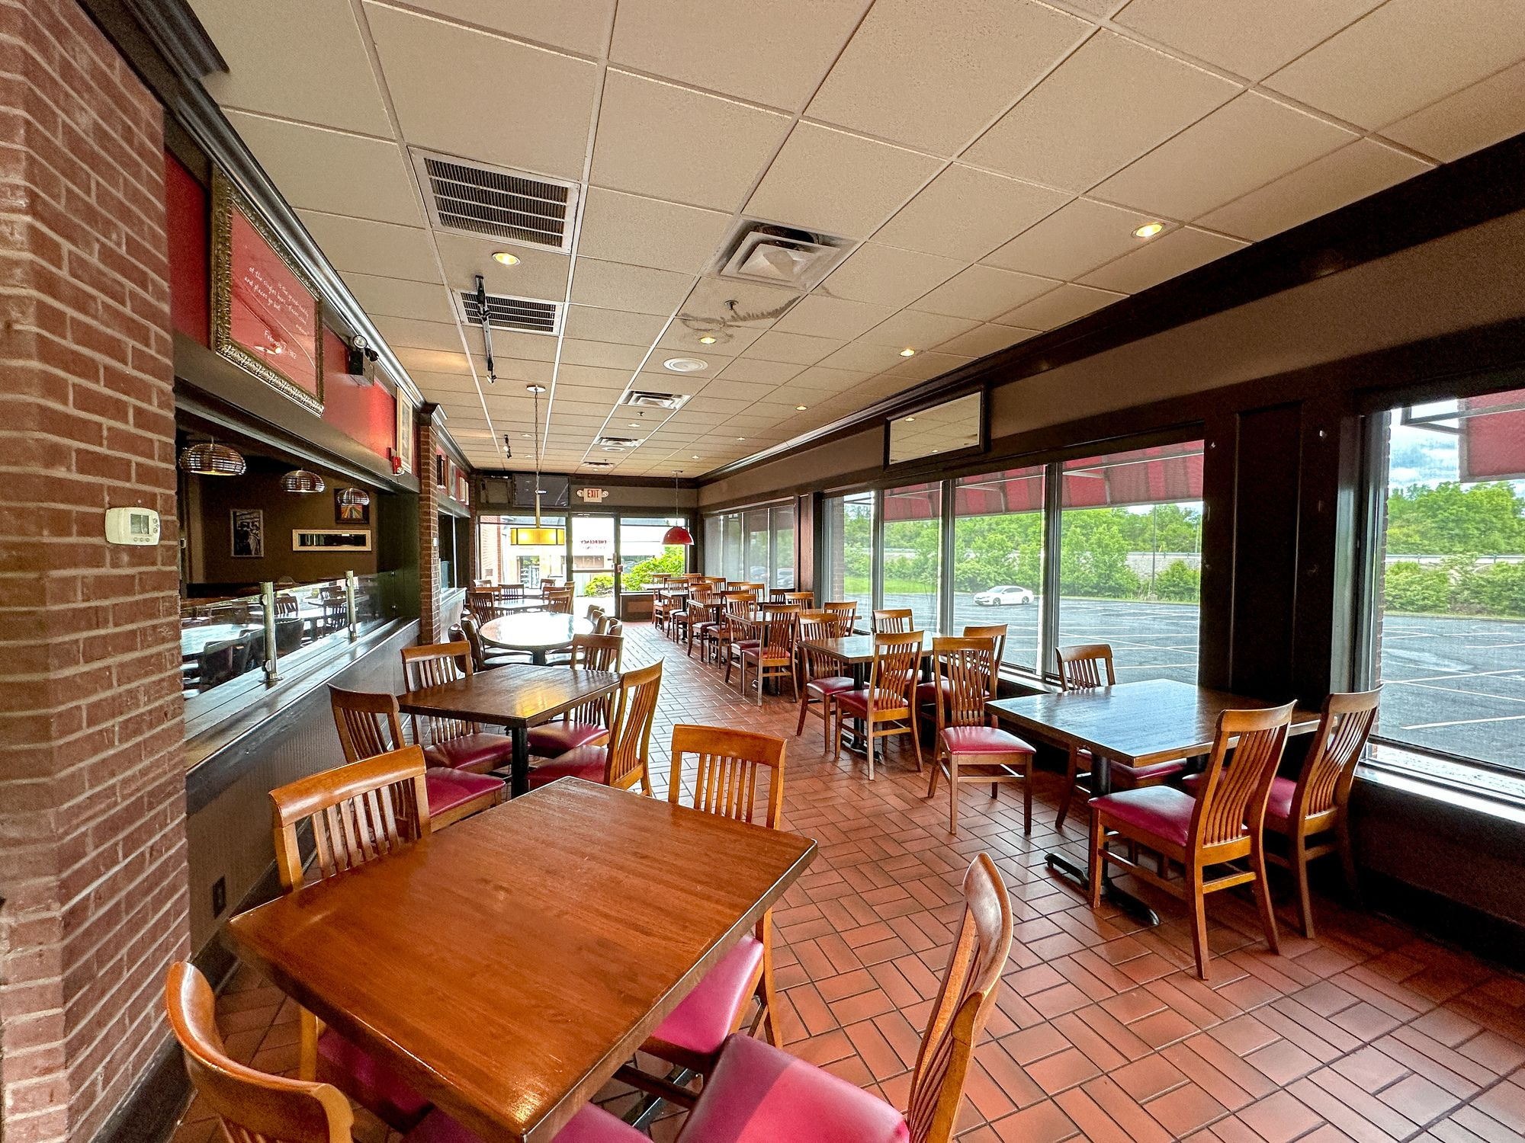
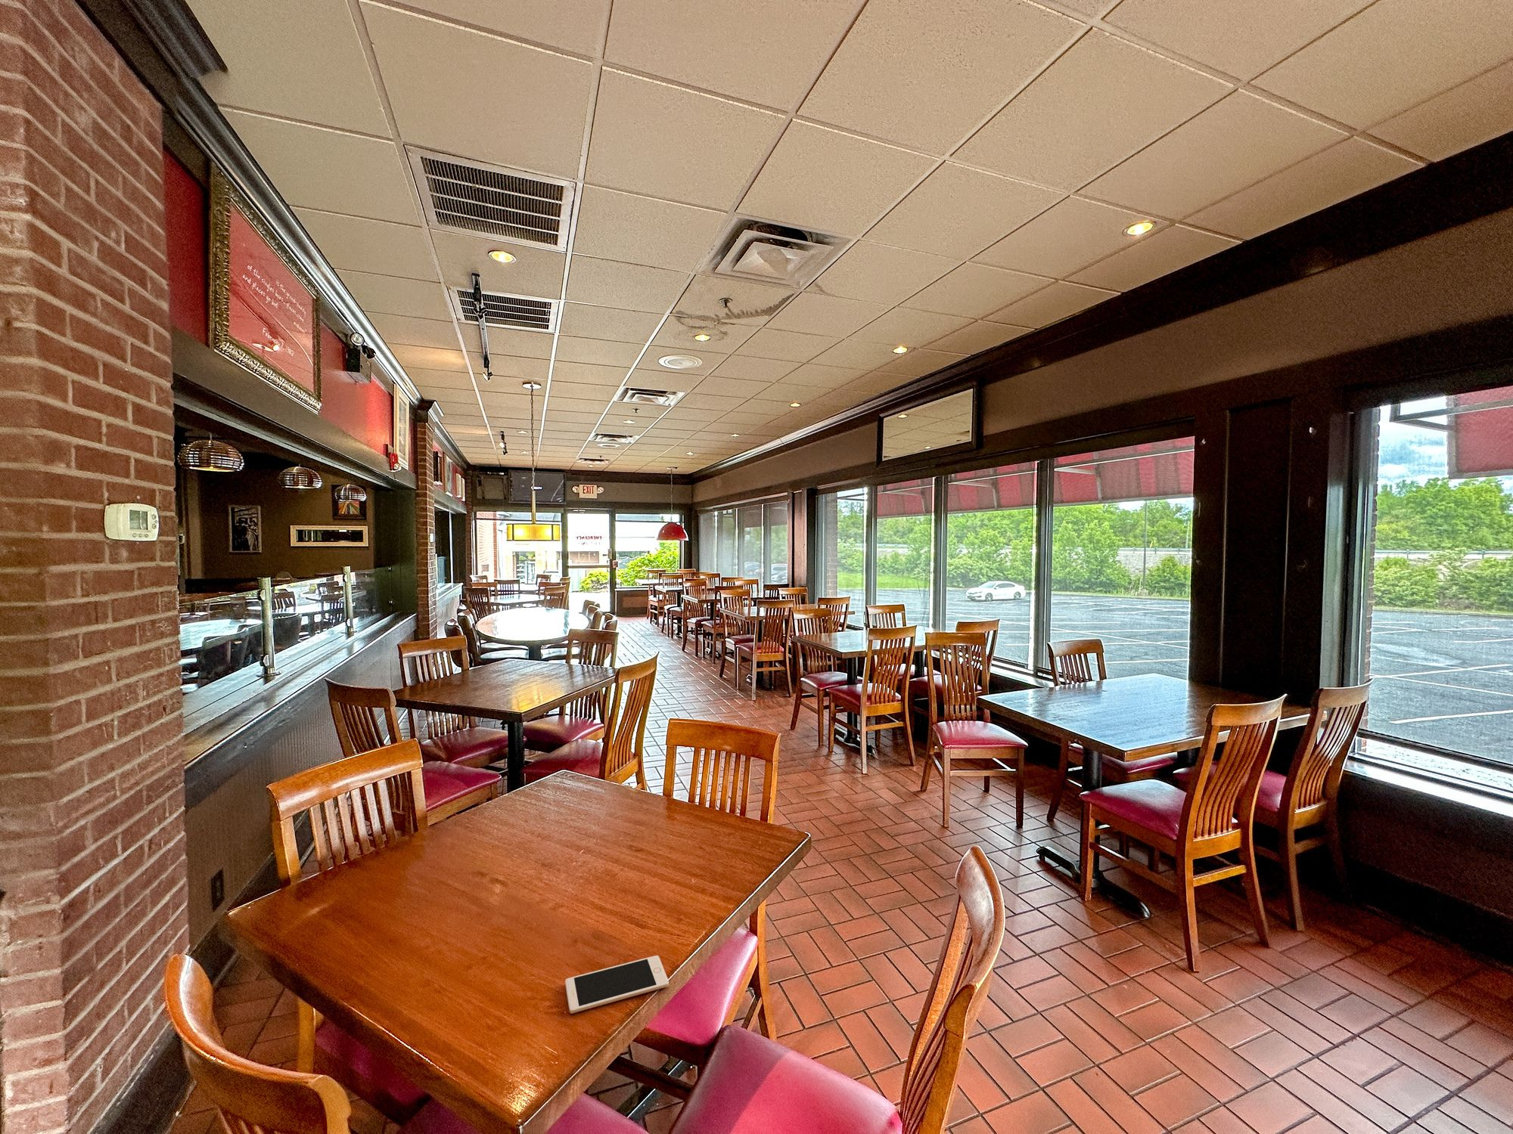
+ cell phone [565,955,670,1015]
